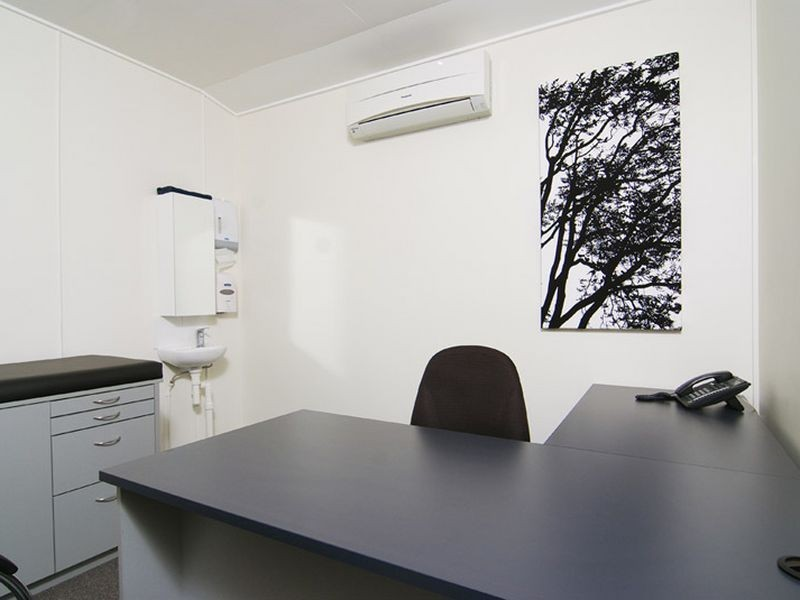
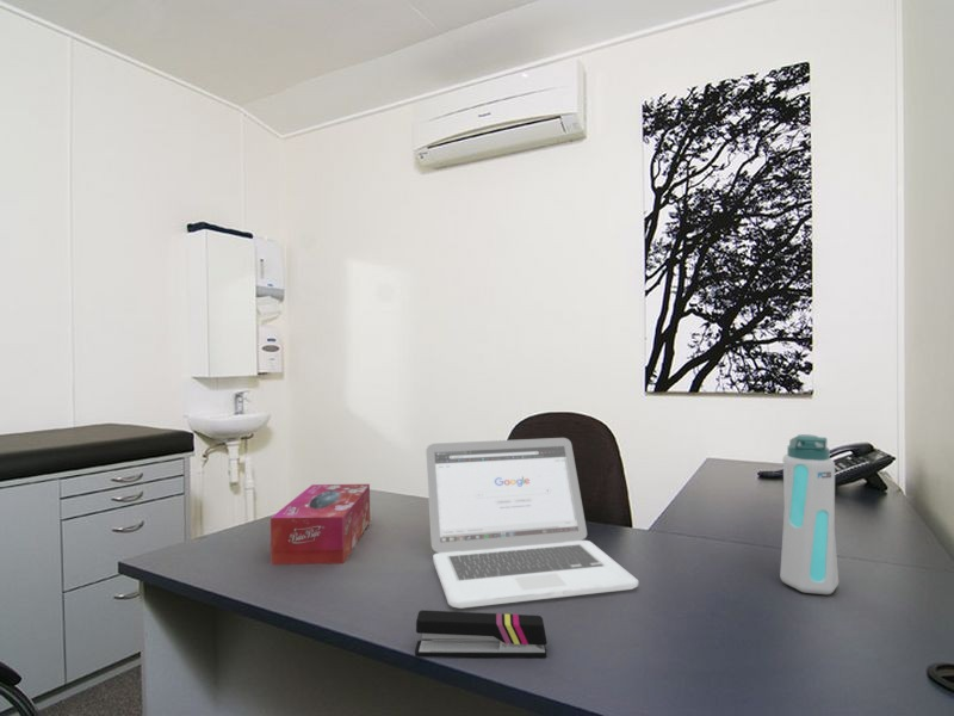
+ stapler [414,609,549,659]
+ tissue box [270,483,371,566]
+ laptop [425,437,639,610]
+ water bottle [779,433,840,595]
